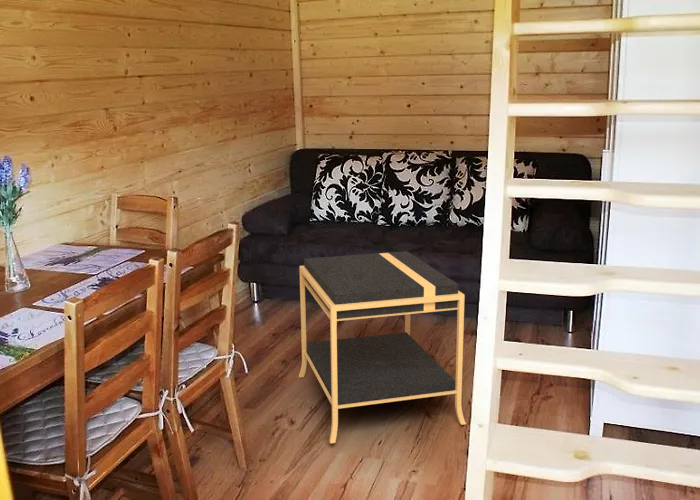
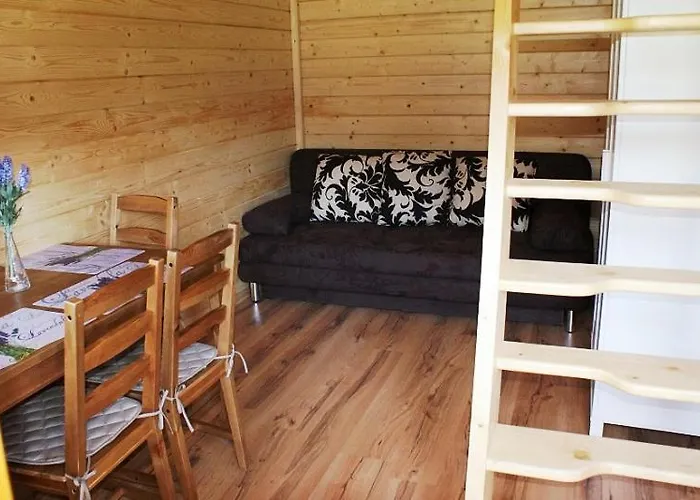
- nightstand [298,250,467,445]
